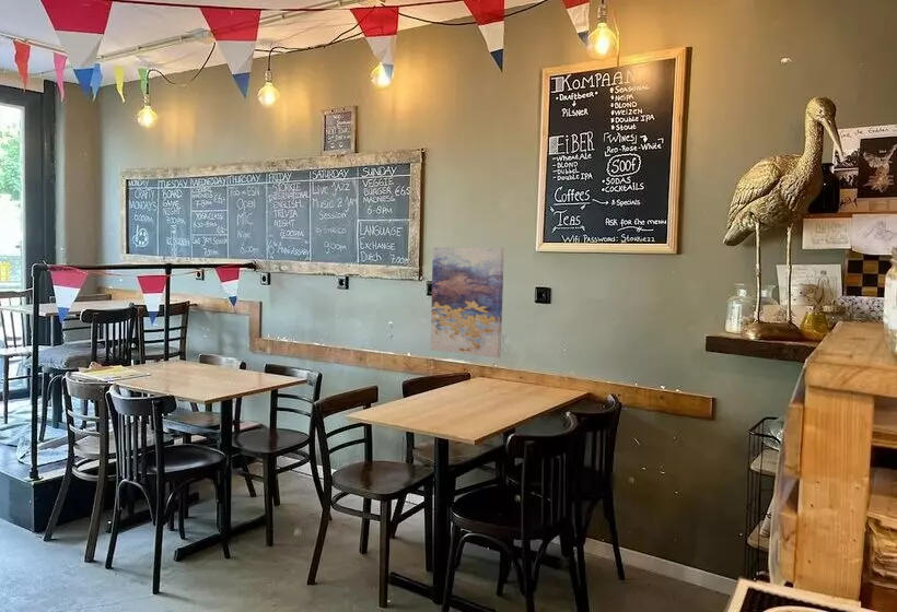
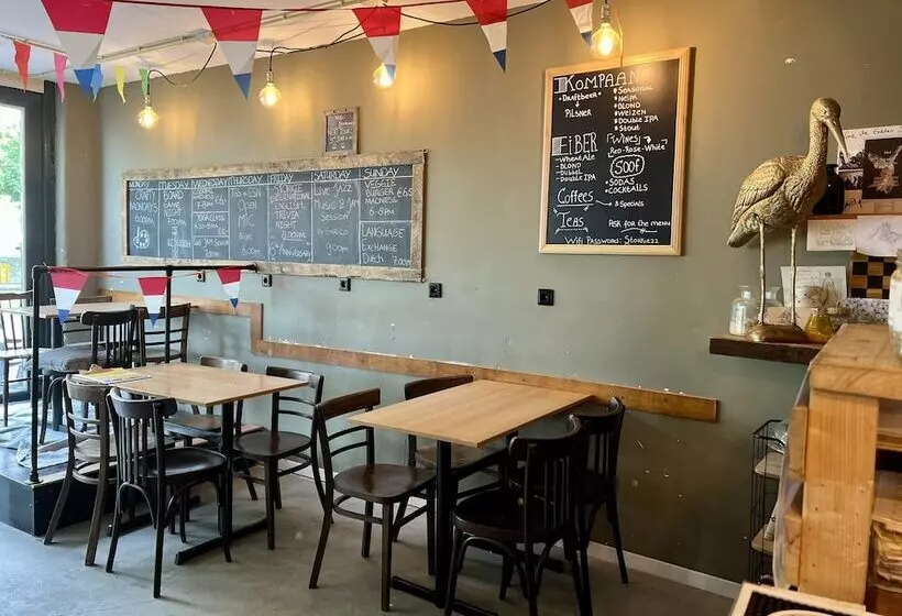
- wall art [430,246,505,358]
